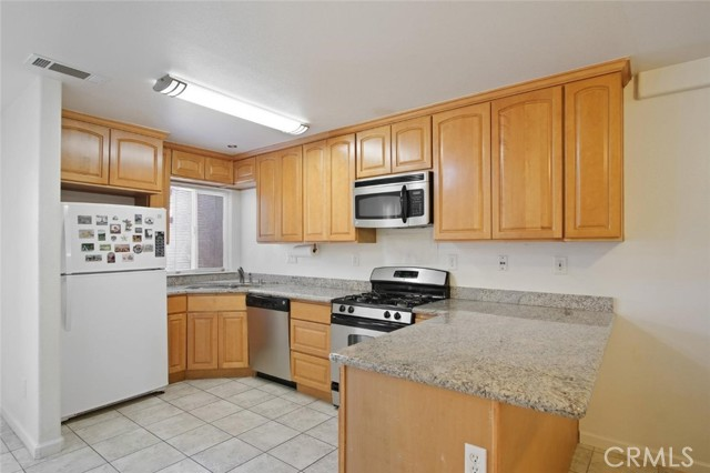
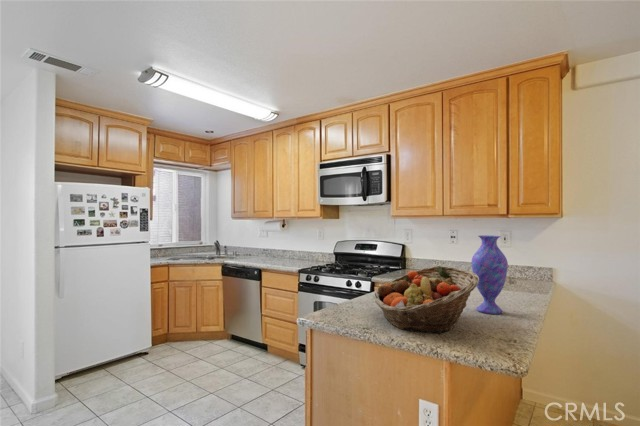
+ fruit basket [373,265,479,335]
+ vase [470,234,509,315]
